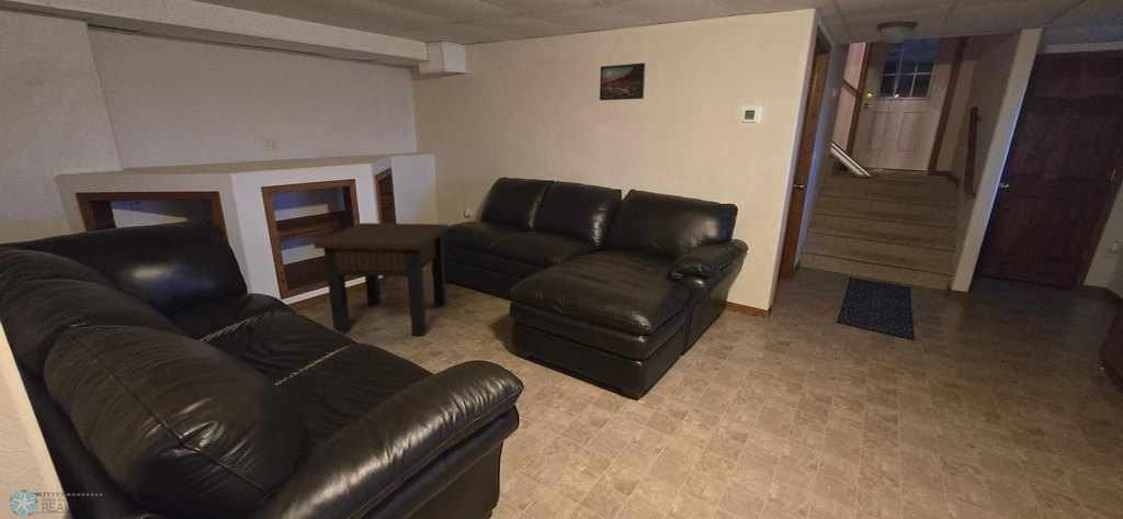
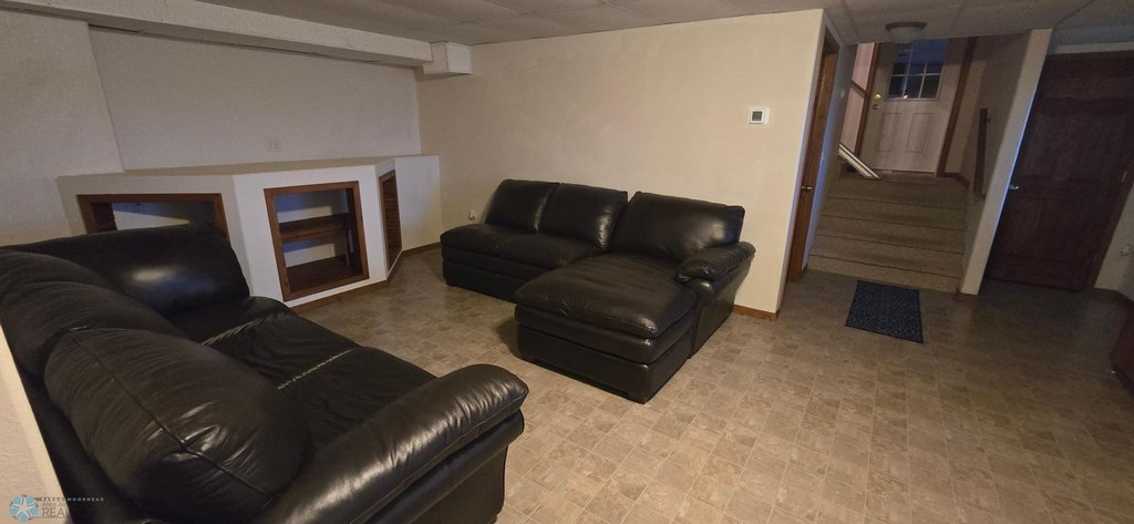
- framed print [599,61,647,101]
- side table [313,222,450,337]
